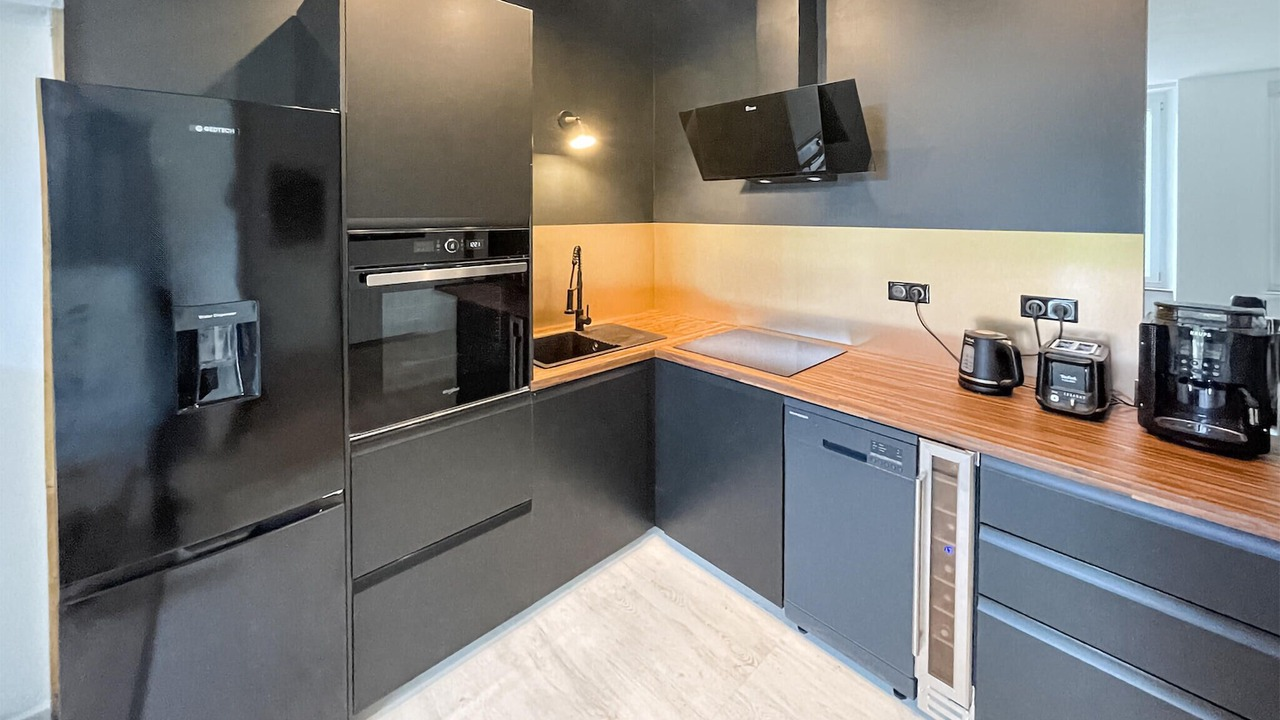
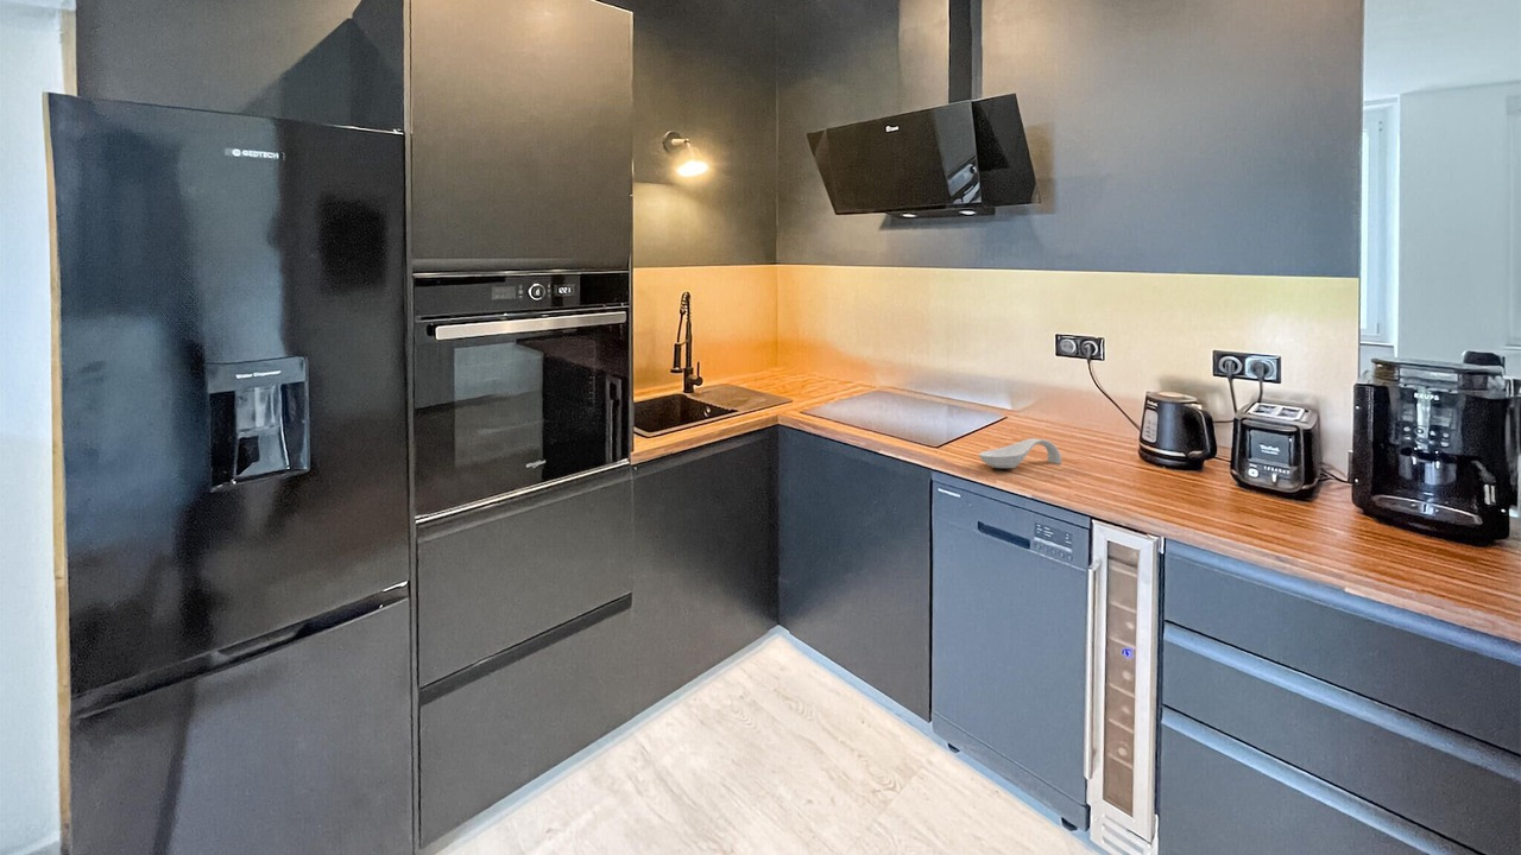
+ spoon rest [978,437,1062,469]
